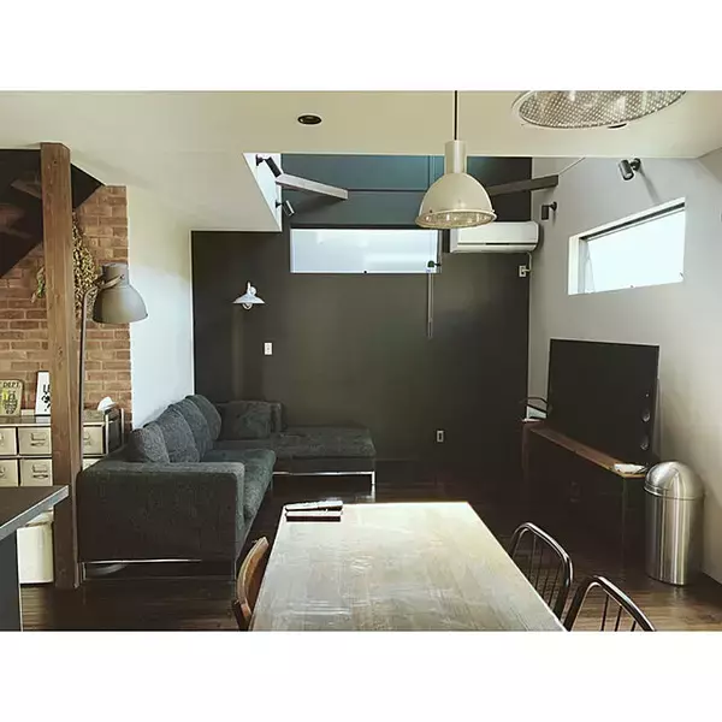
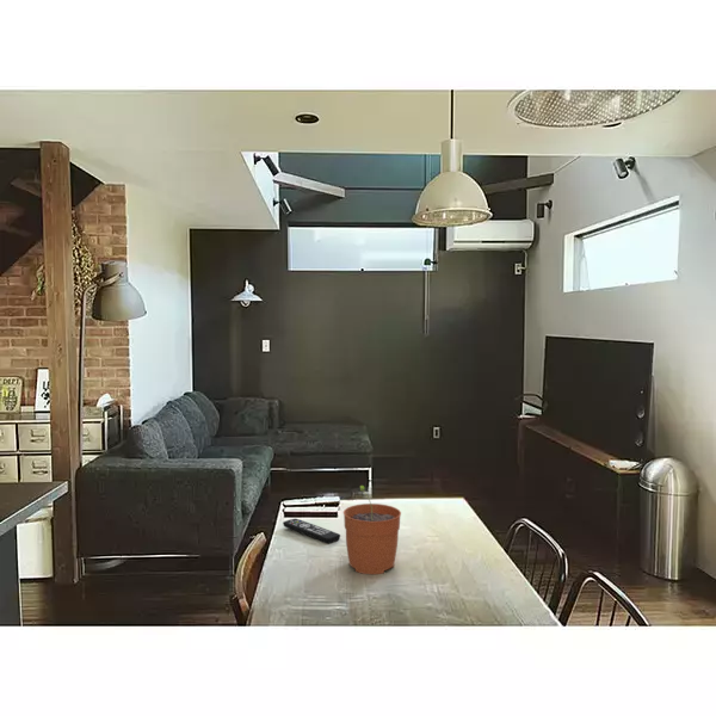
+ plant pot [342,484,402,575]
+ remote control [282,518,341,544]
